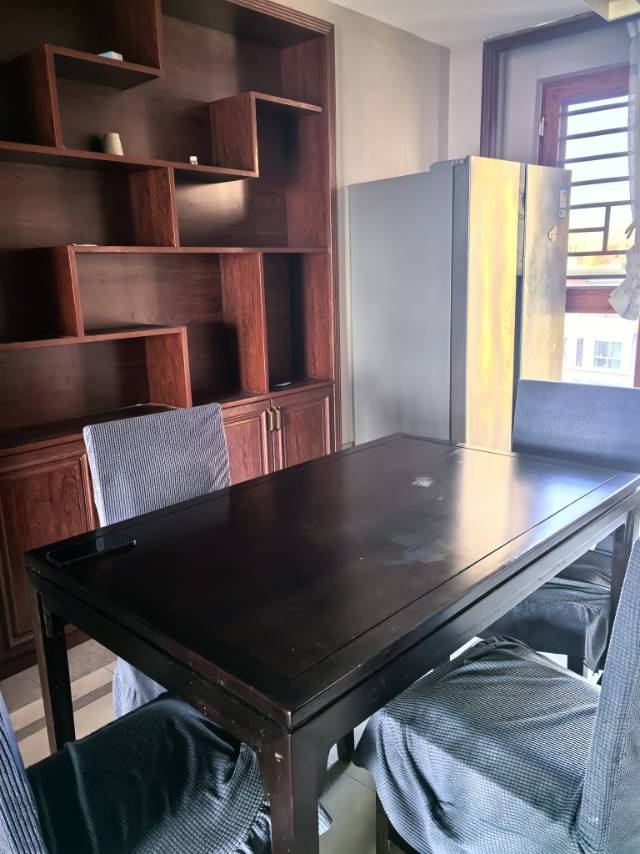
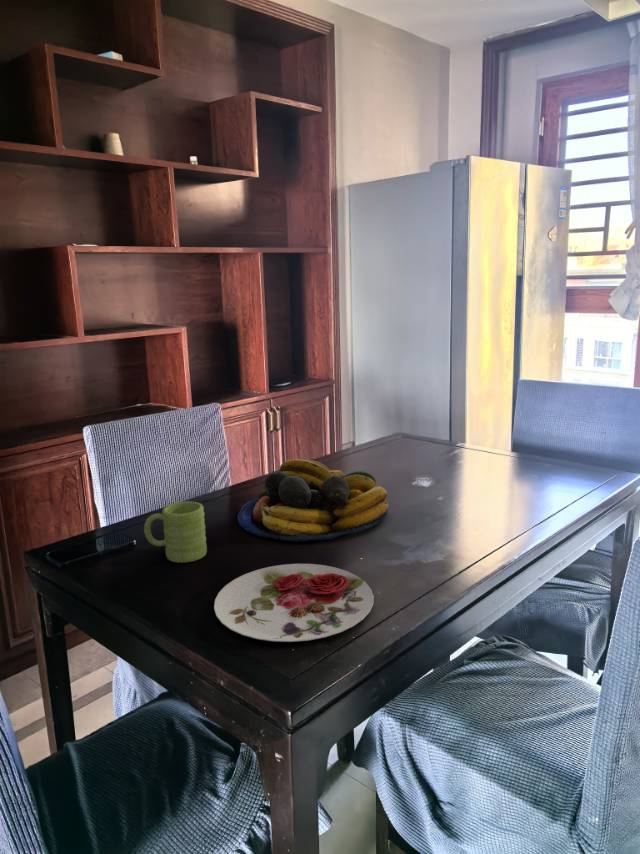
+ mug [143,500,208,564]
+ plate [213,563,375,643]
+ fruit bowl [236,458,389,542]
